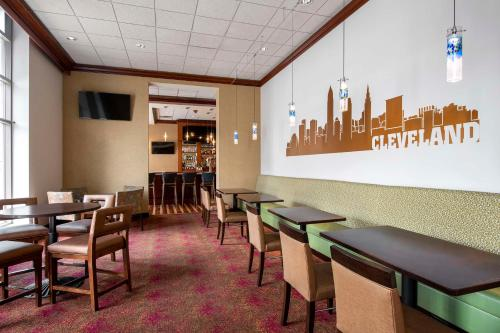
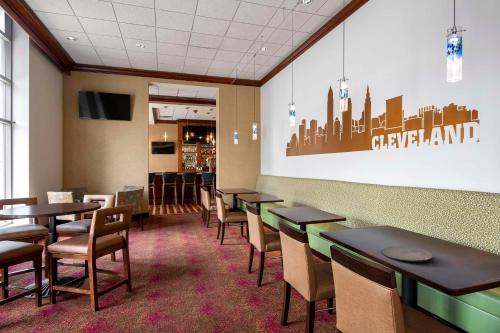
+ plate [381,245,434,263]
